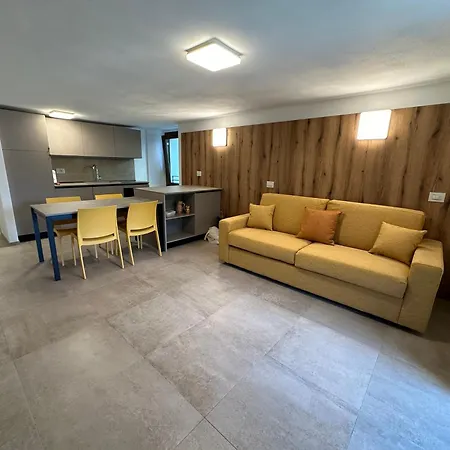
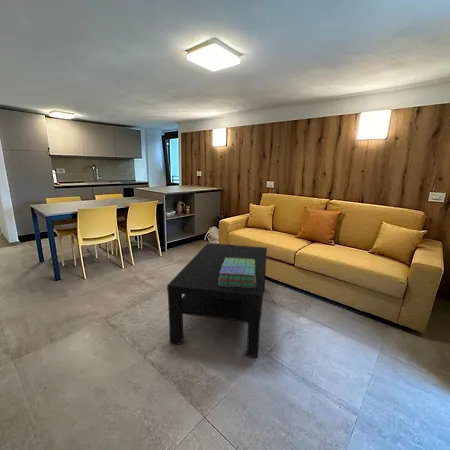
+ coffee table [166,242,268,359]
+ stack of books [219,258,256,287]
